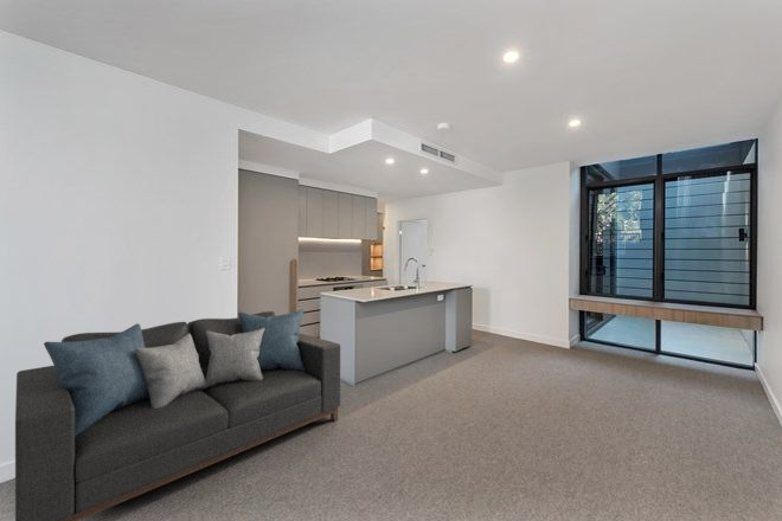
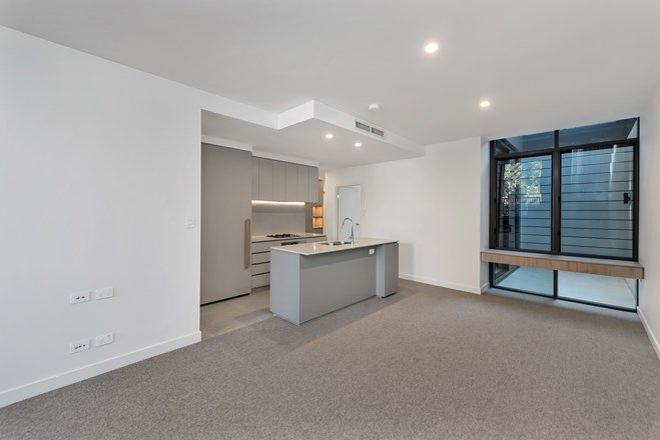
- sofa [14,309,341,521]
